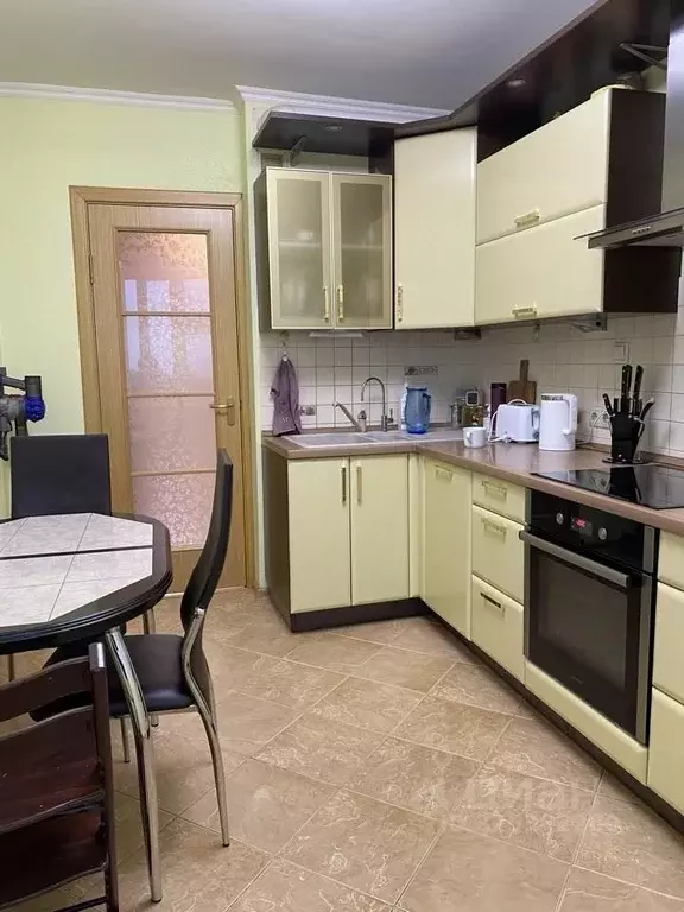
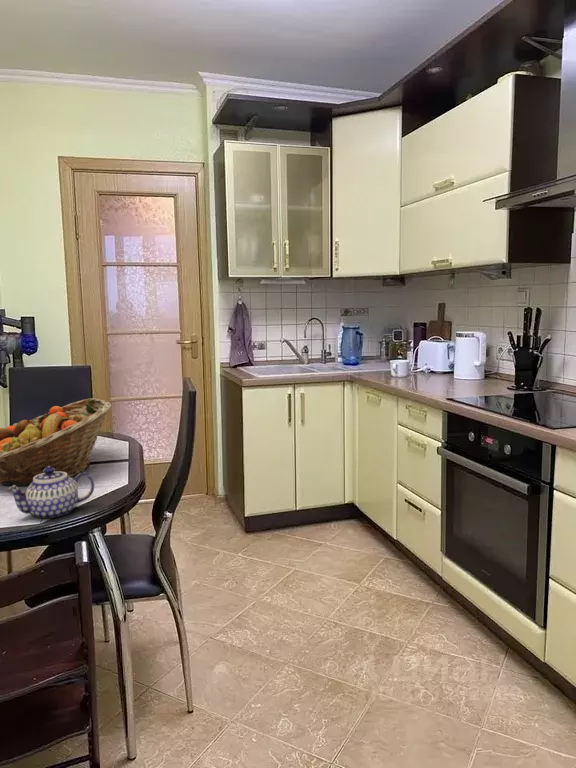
+ teapot [7,466,95,519]
+ fruit basket [0,397,113,487]
